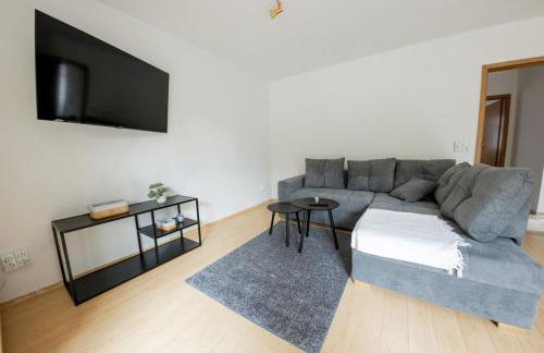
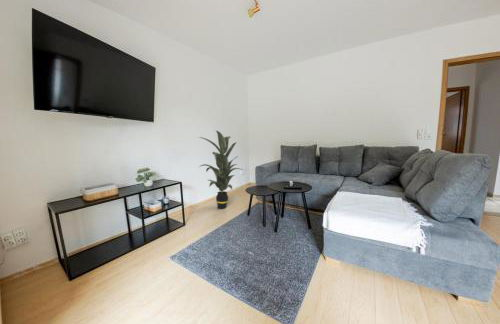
+ indoor plant [198,129,244,210]
